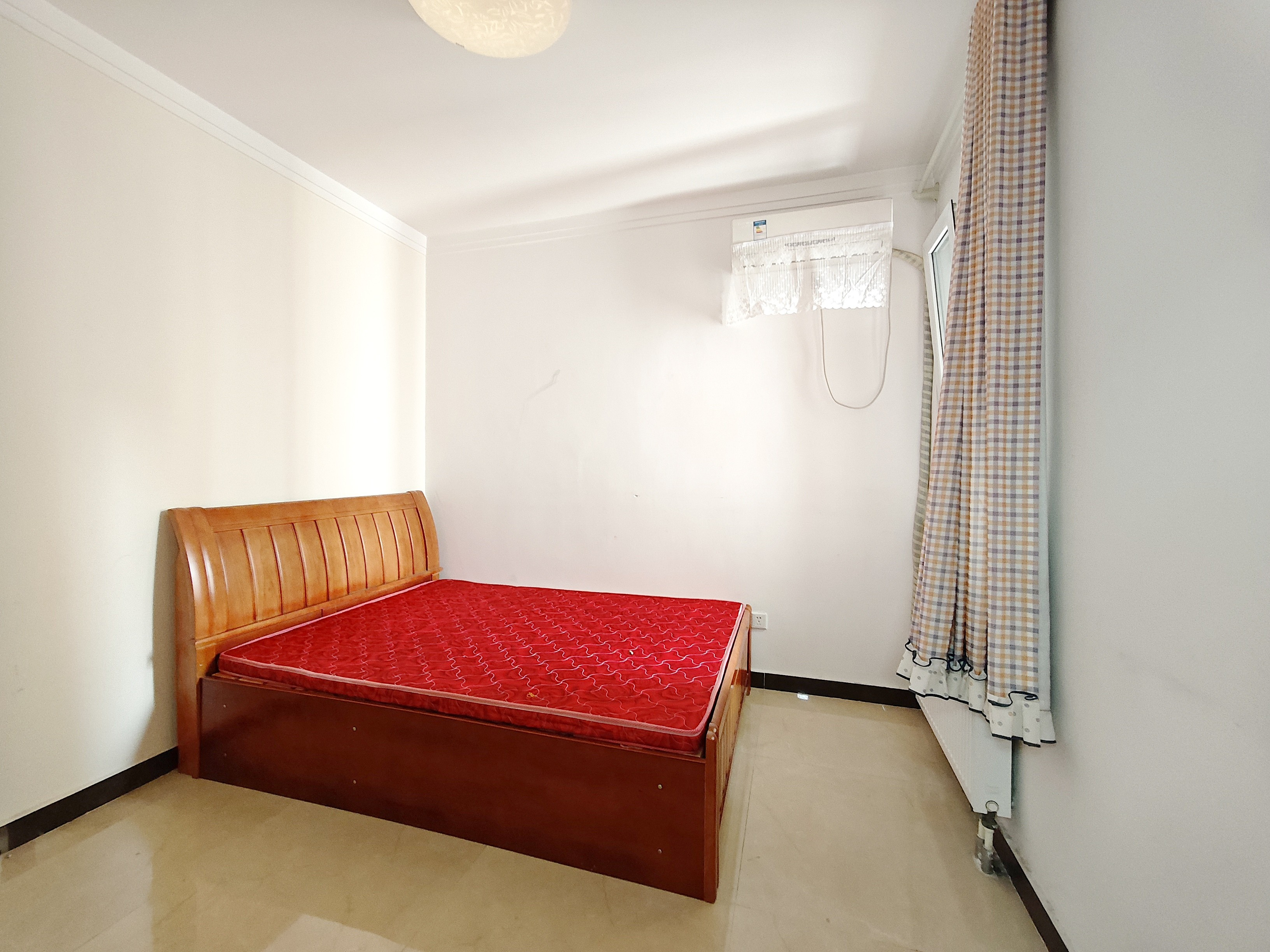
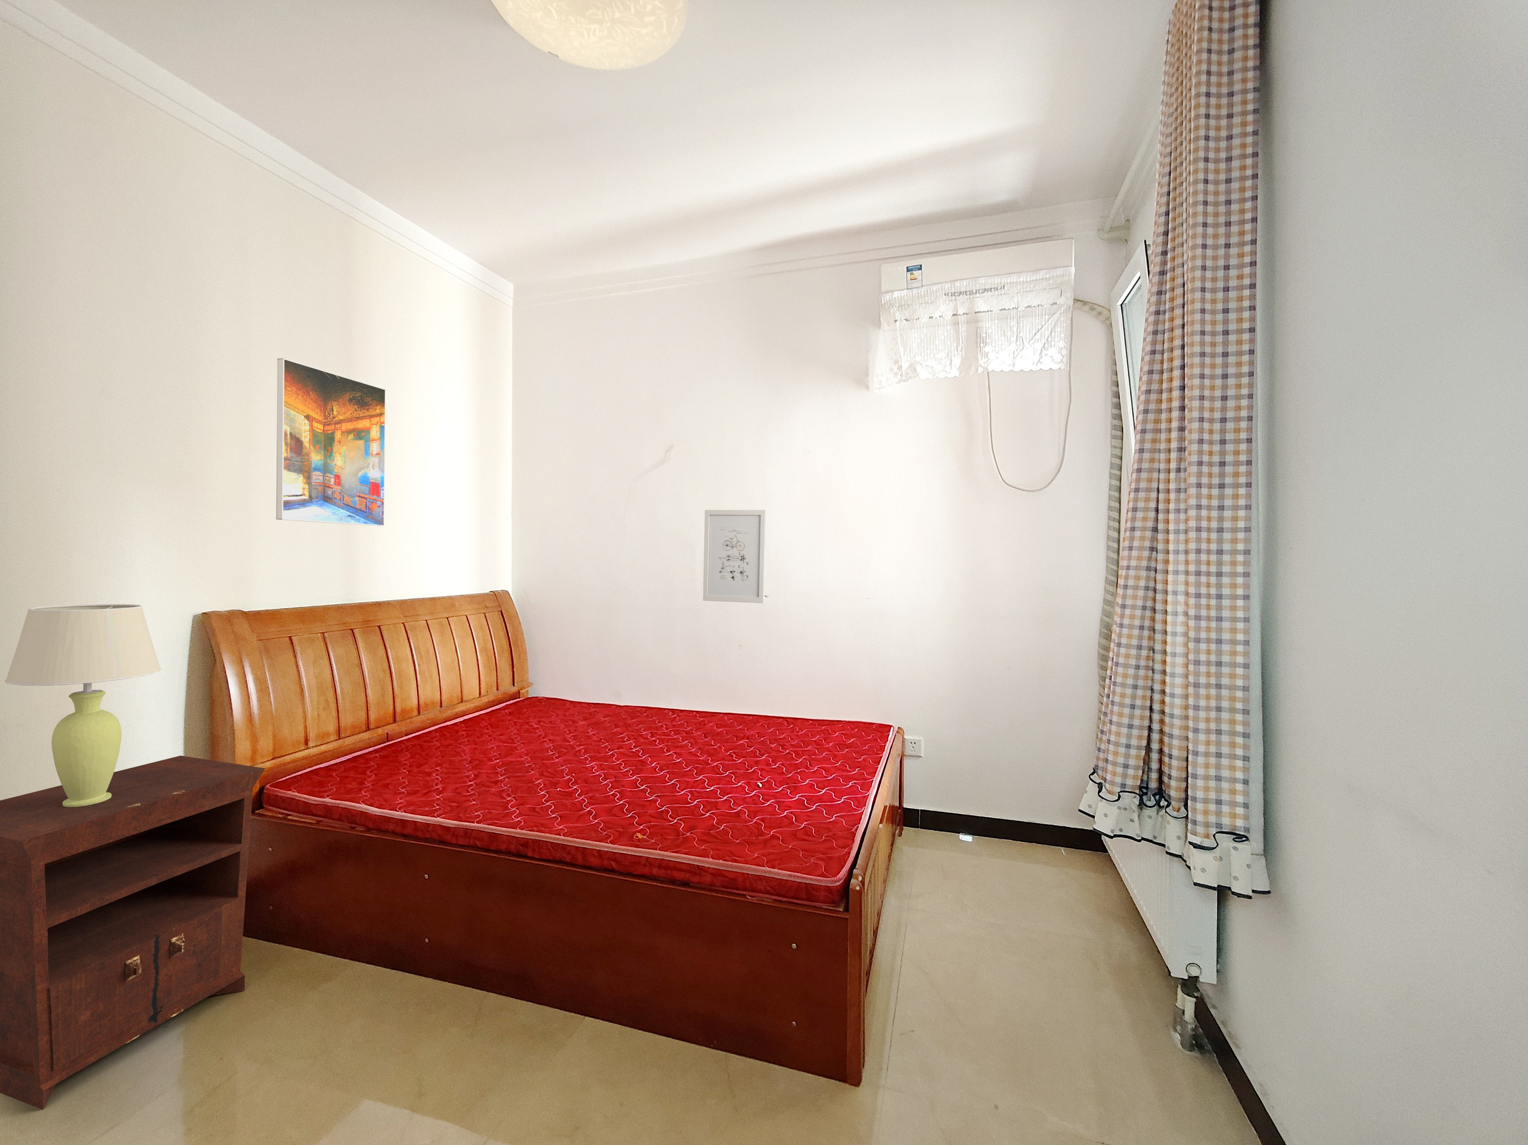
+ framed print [276,357,386,527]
+ nightstand [0,755,266,1110]
+ table lamp [5,604,161,807]
+ wall art [703,510,766,604]
